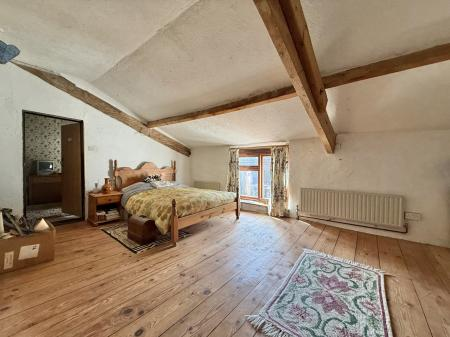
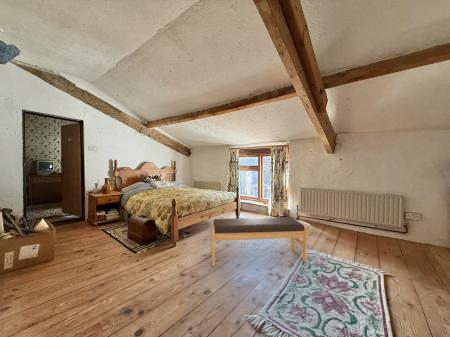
+ bench [210,216,308,267]
